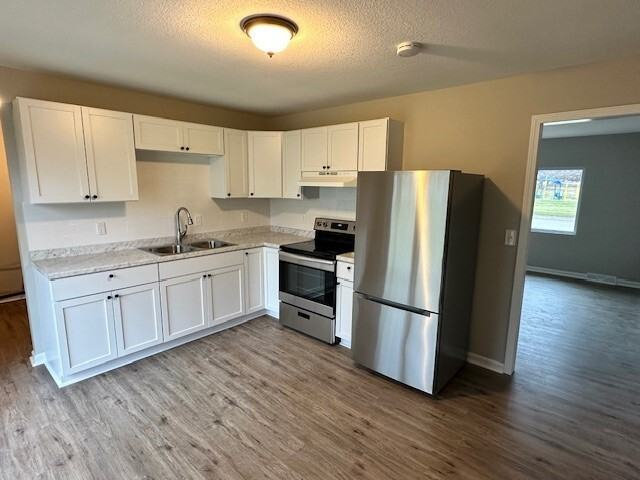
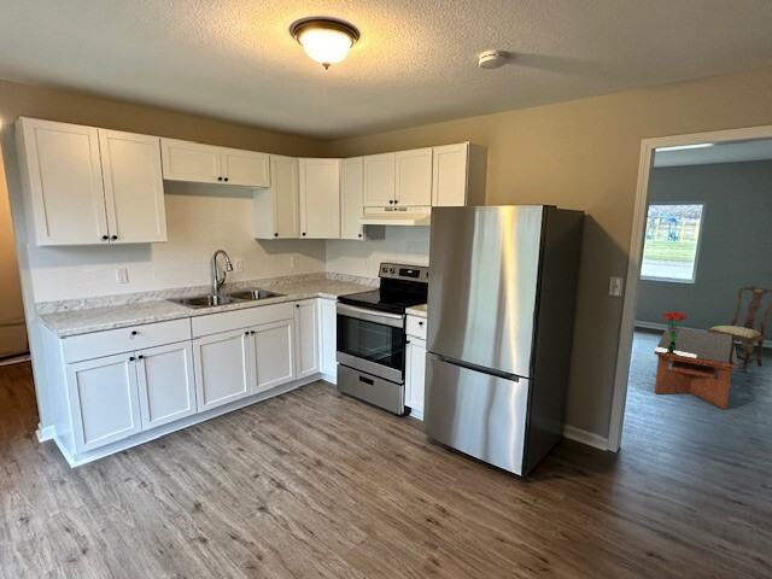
+ coffee table [654,326,739,410]
+ dining chair [707,285,772,374]
+ bouquet [661,311,688,341]
